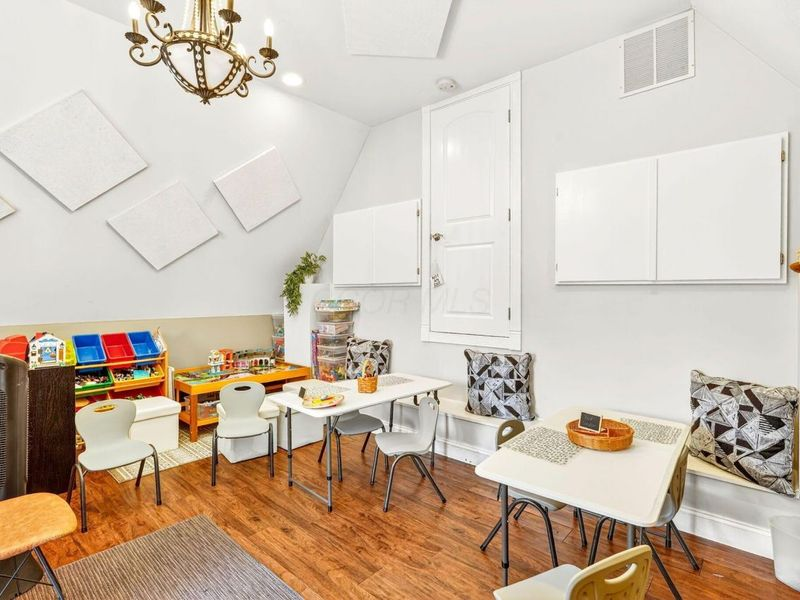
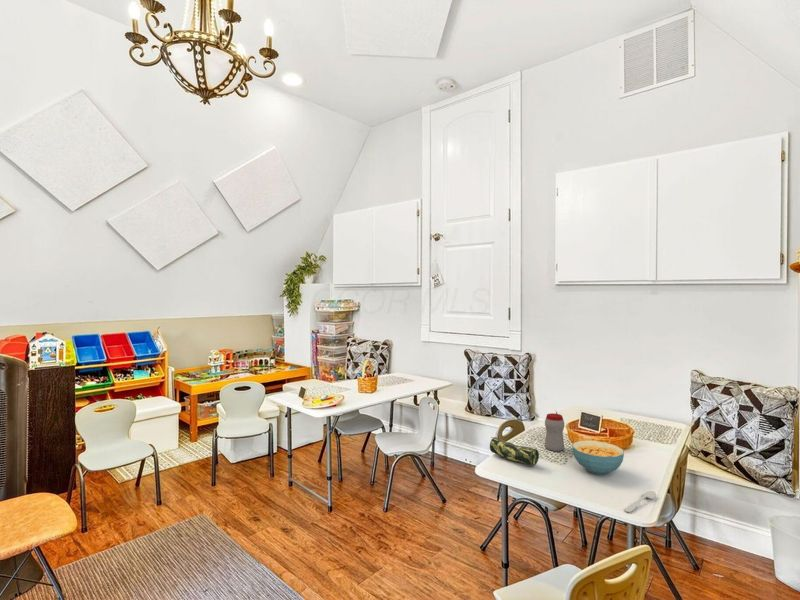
+ sippy cup [544,409,565,452]
+ cereal bowl [571,440,625,476]
+ spoon [624,490,657,513]
+ pencil case [489,436,540,467]
